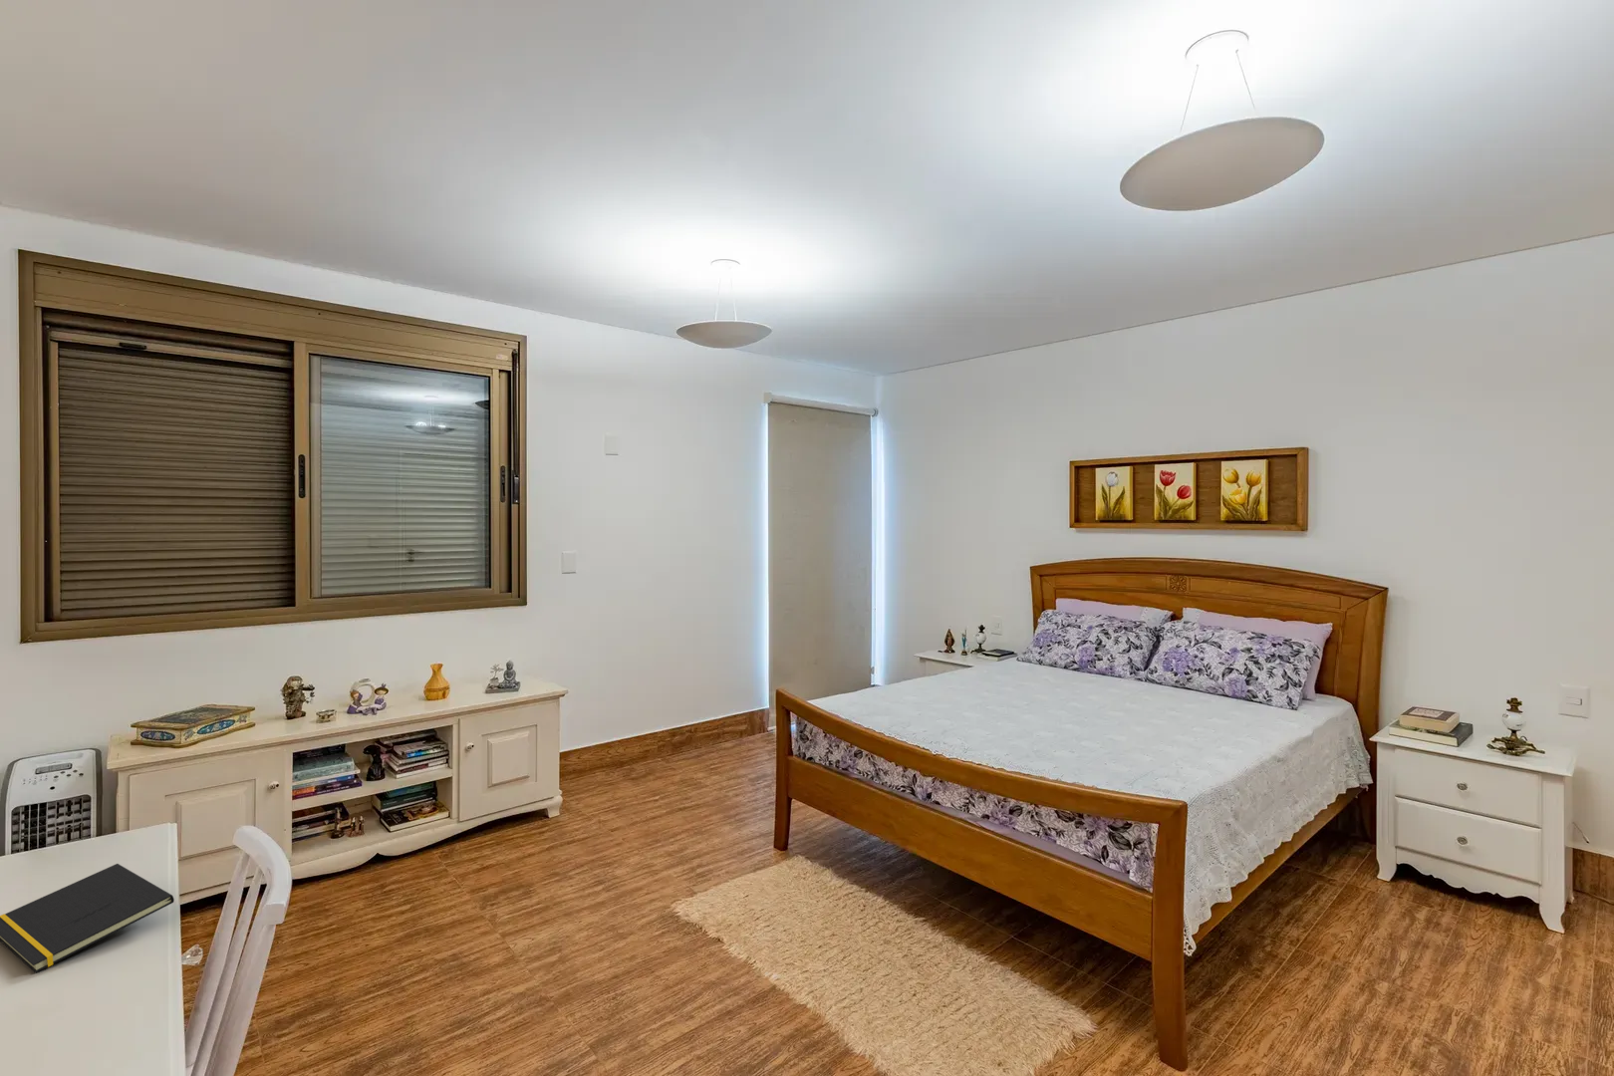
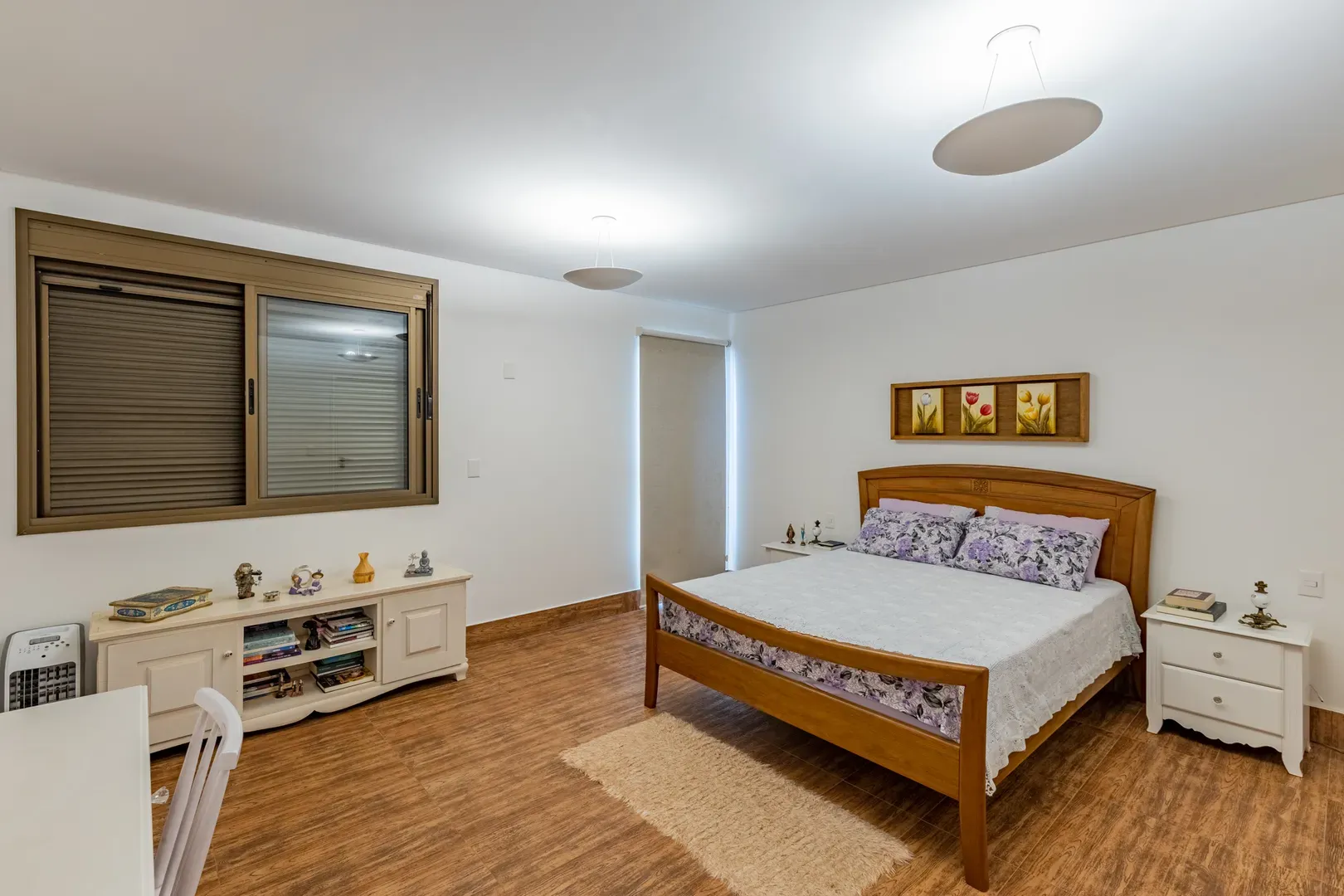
- notepad [0,862,175,974]
